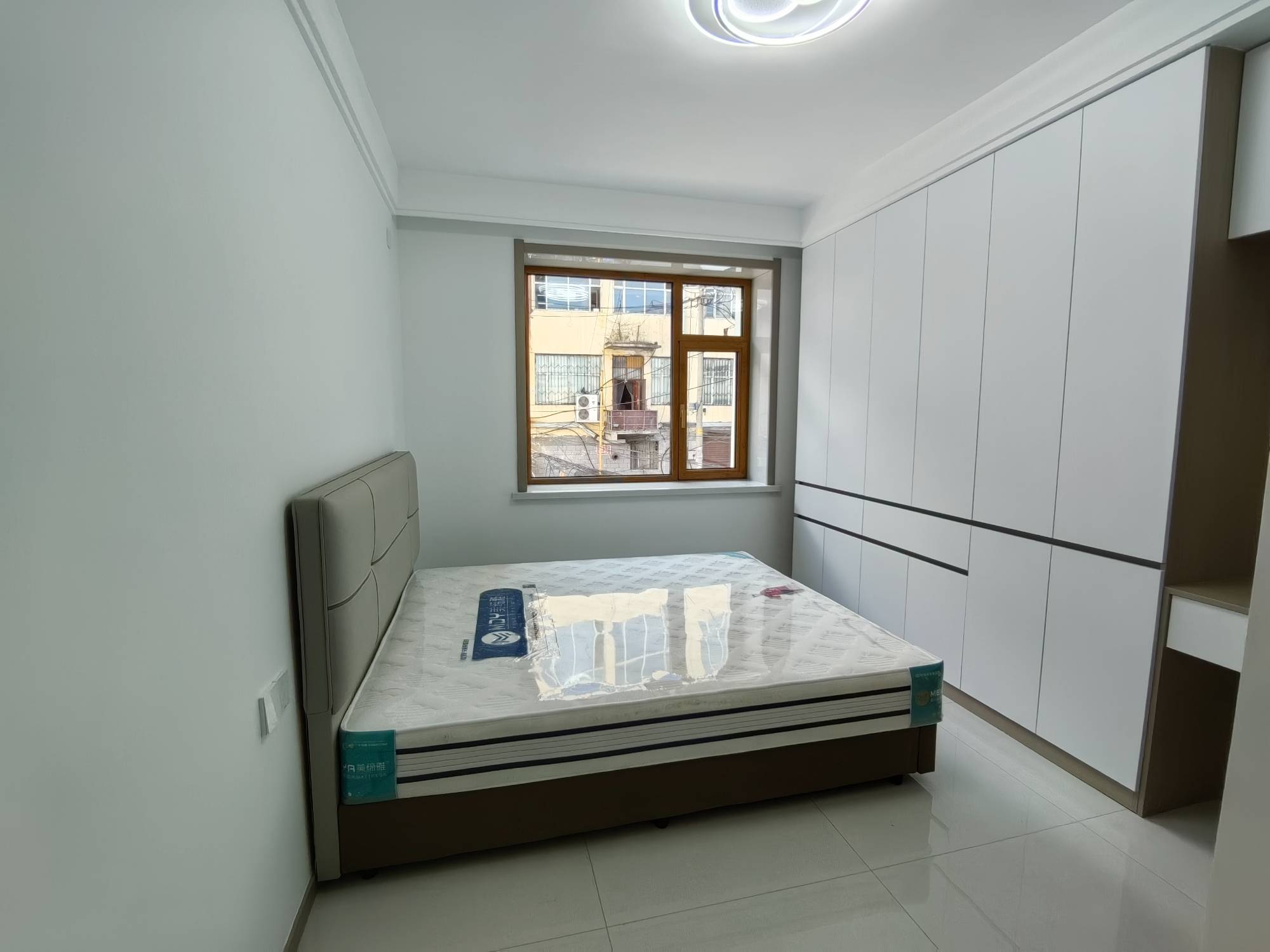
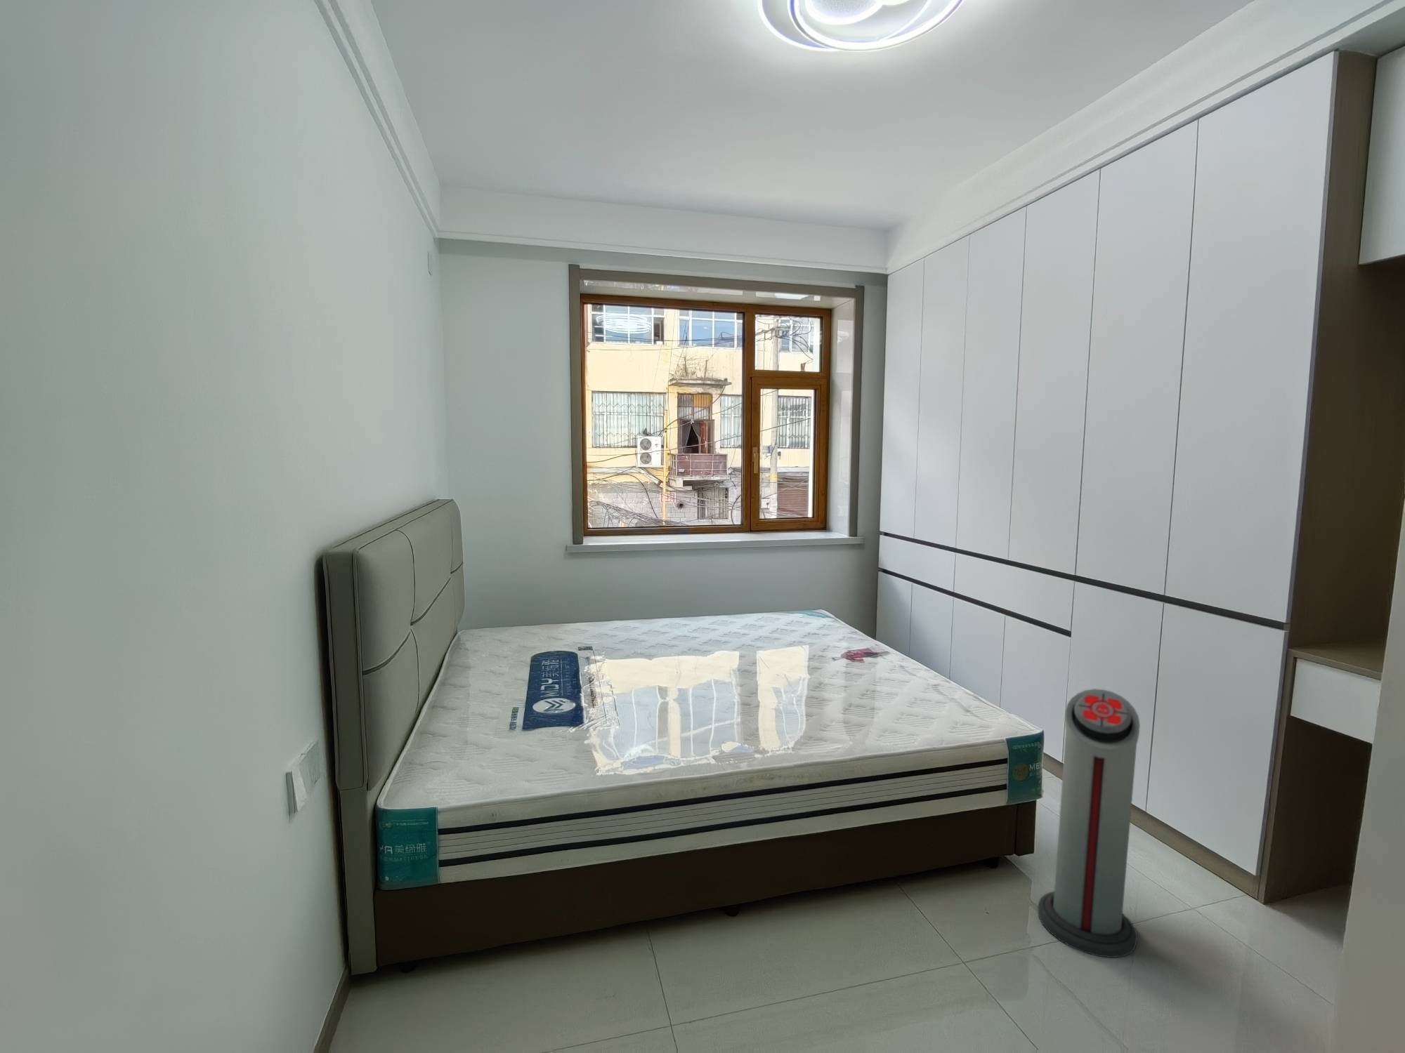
+ air purifier [1037,688,1141,958]
